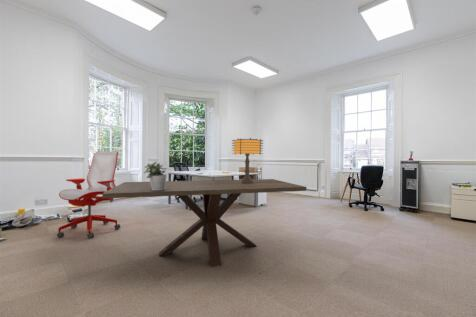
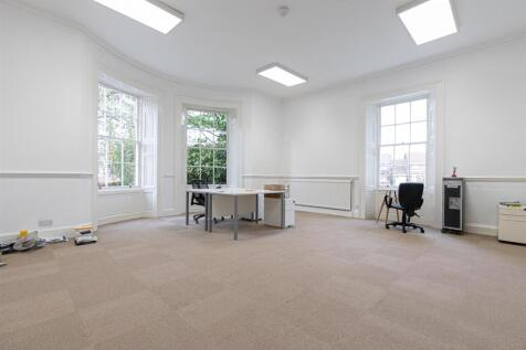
- office chair [56,150,121,240]
- table lamp [231,137,264,184]
- dining table [102,178,308,268]
- potted plant [143,160,168,190]
